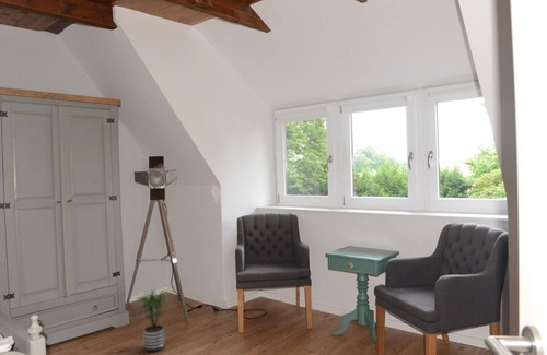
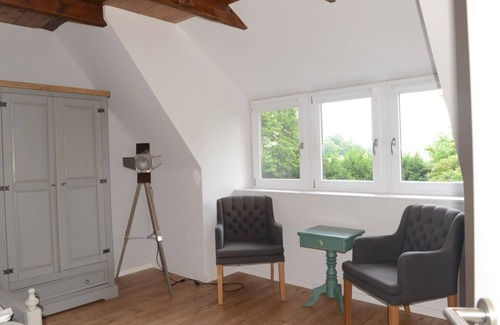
- potted plant [132,287,173,353]
